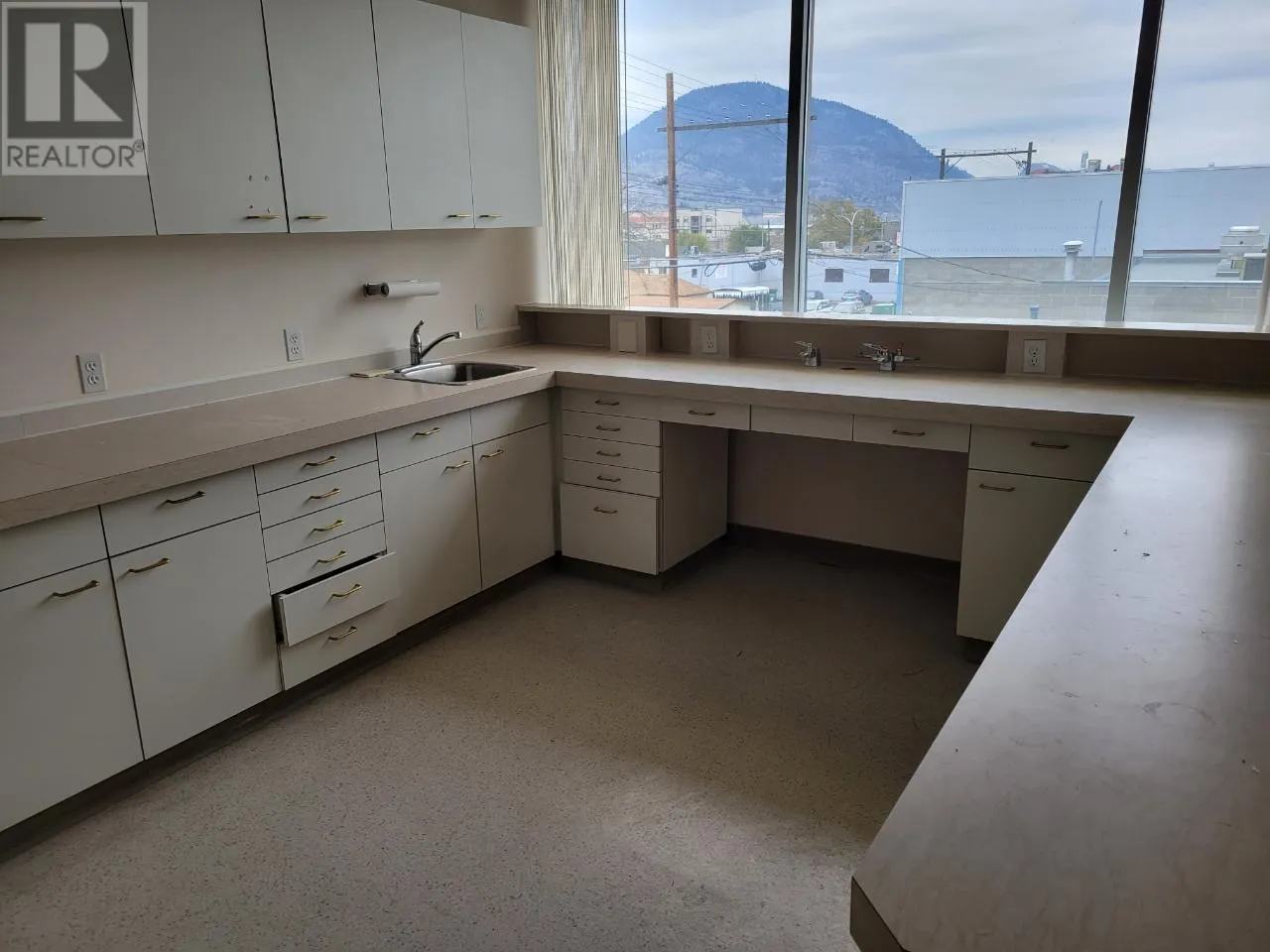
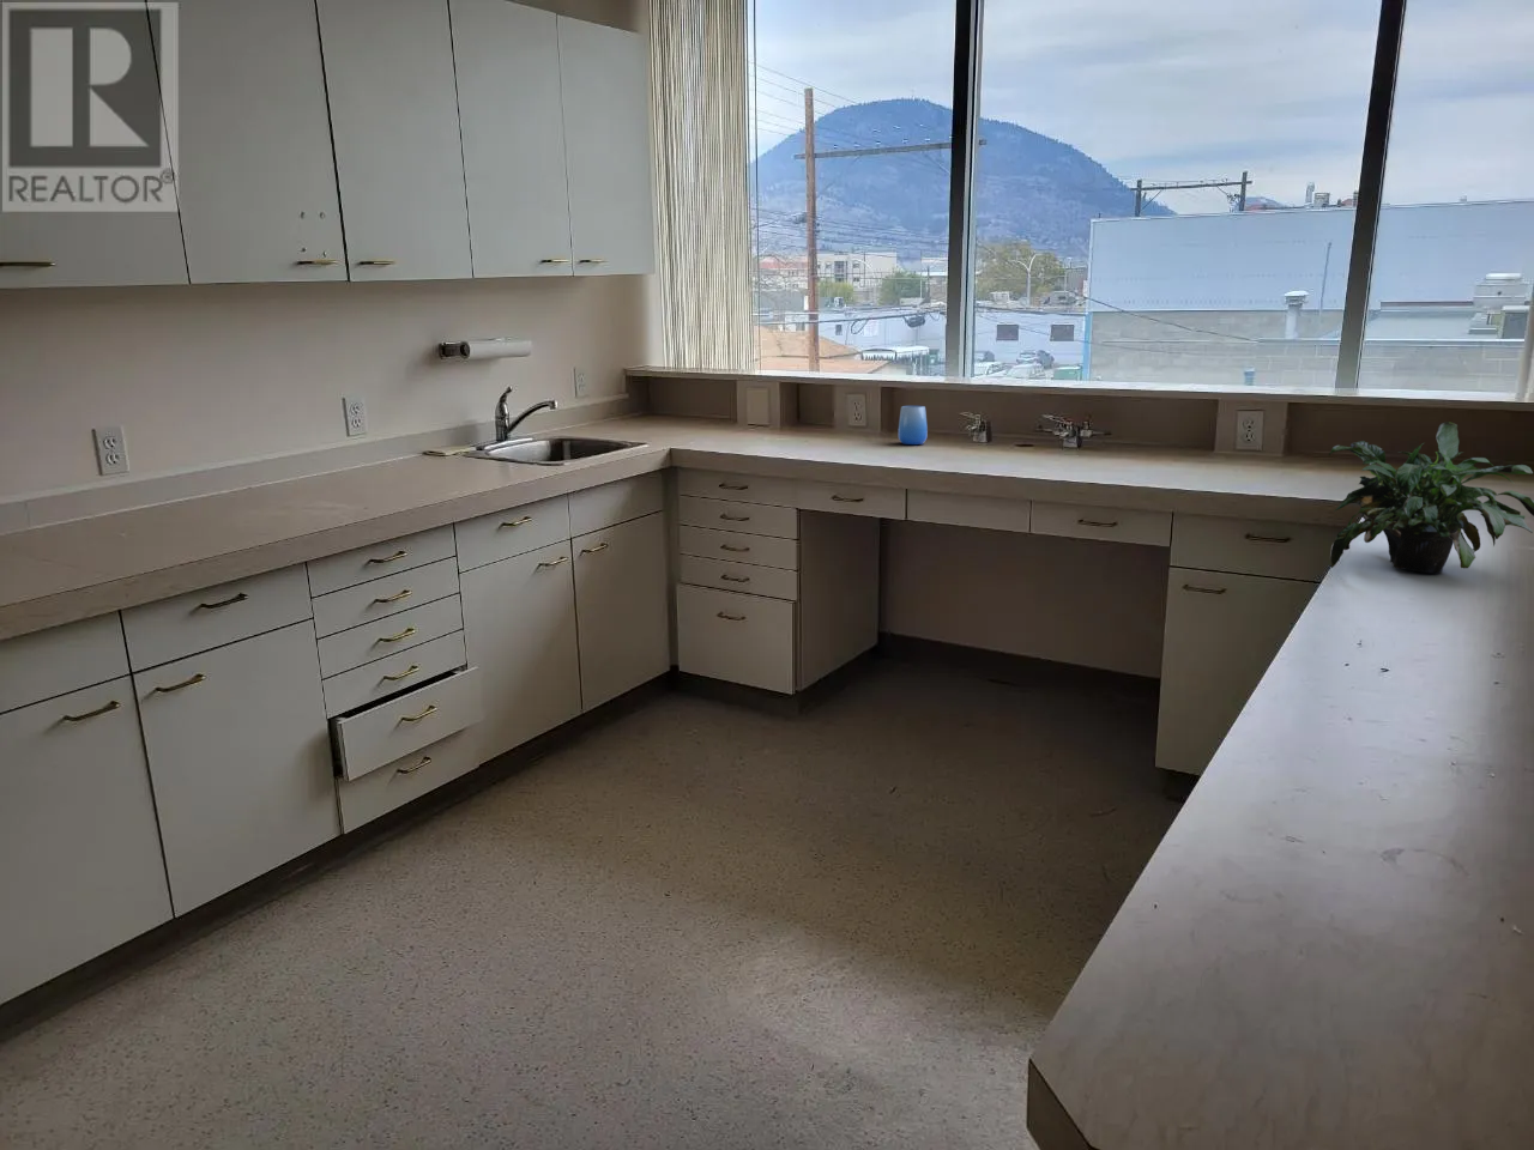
+ potted plant [1326,422,1534,575]
+ cup [897,405,929,446]
